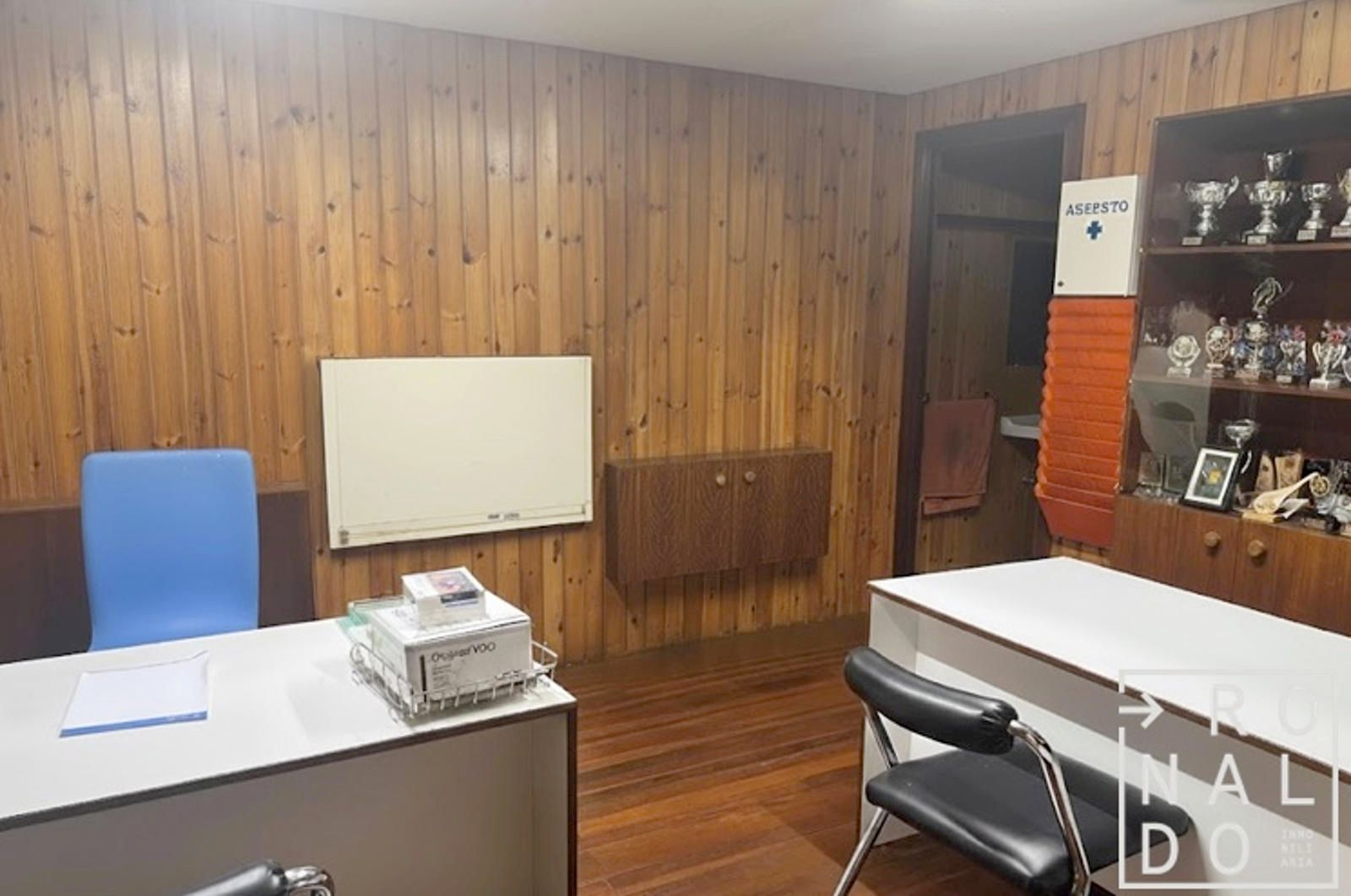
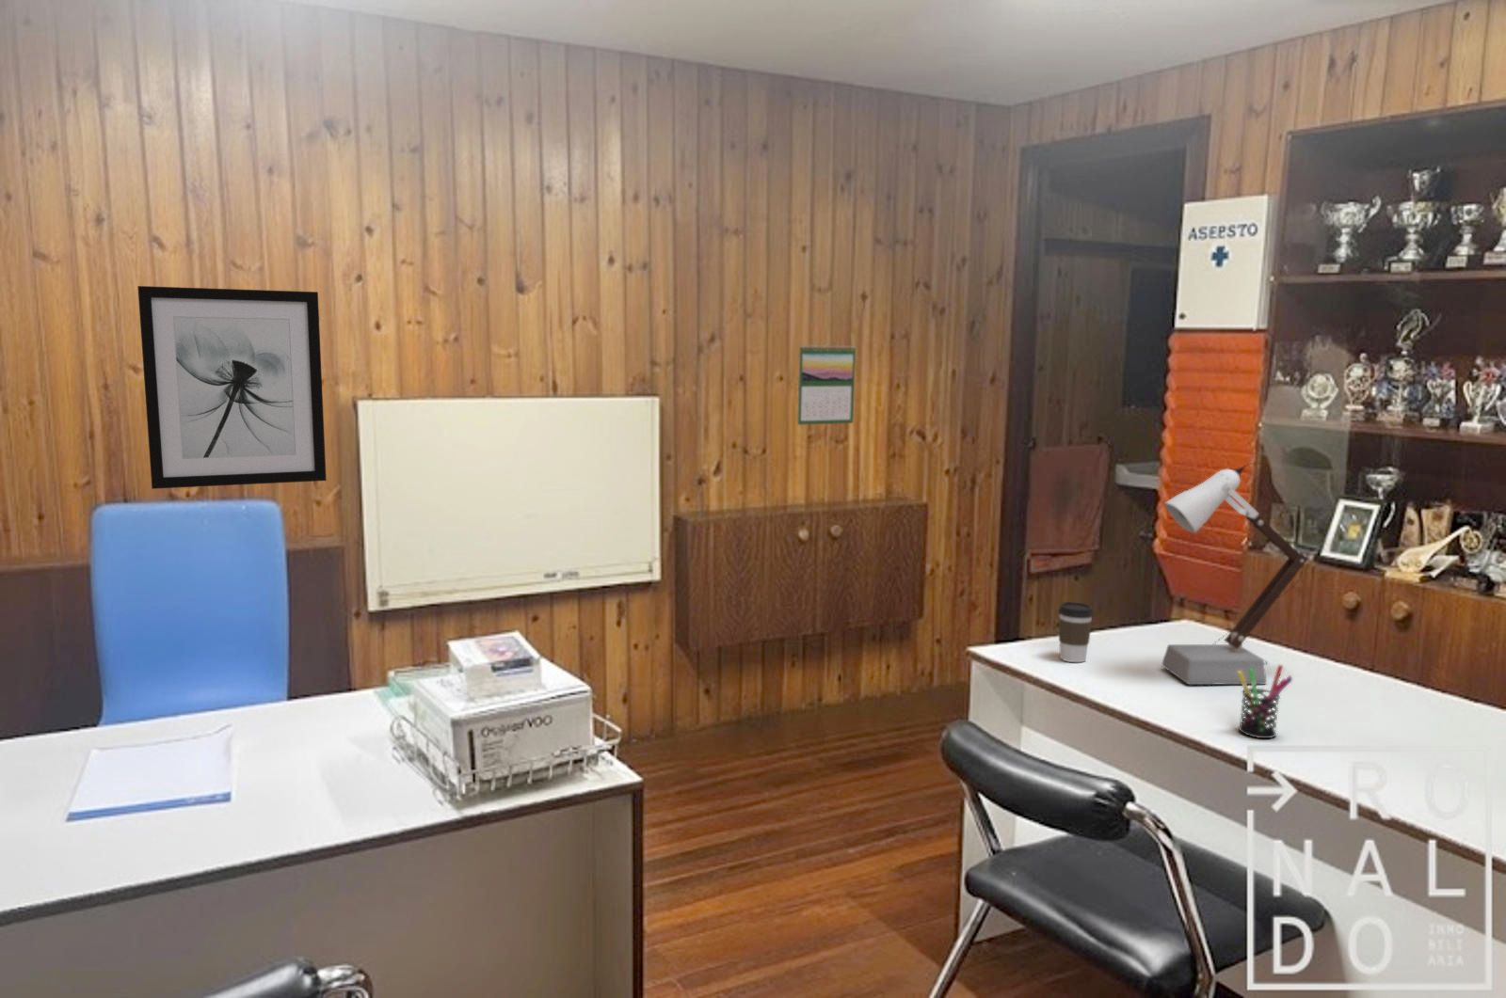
+ wall art [136,285,328,490]
+ calendar [796,343,856,427]
+ pen holder [1237,664,1293,740]
+ coffee cup [1057,601,1095,663]
+ desk lamp [1160,462,1310,686]
